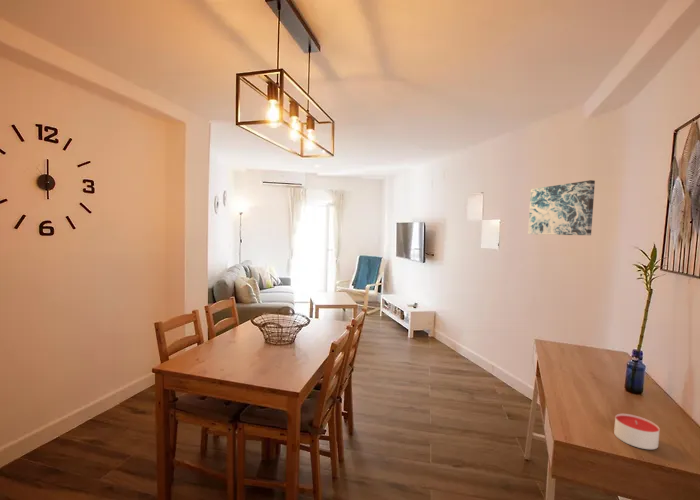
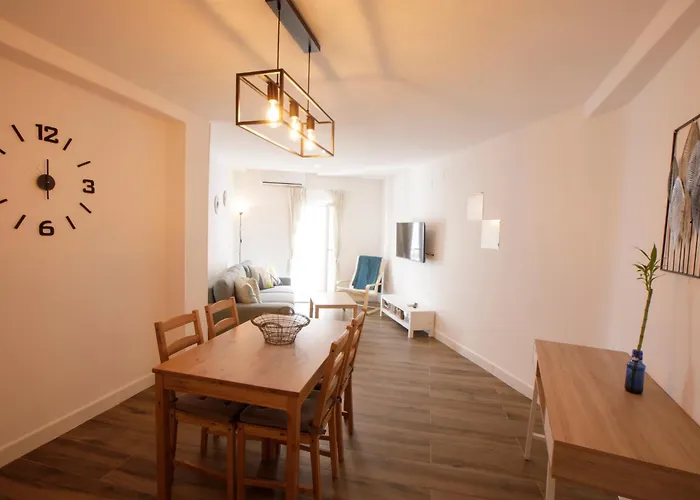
- wall art [527,179,596,236]
- candle [613,413,661,450]
